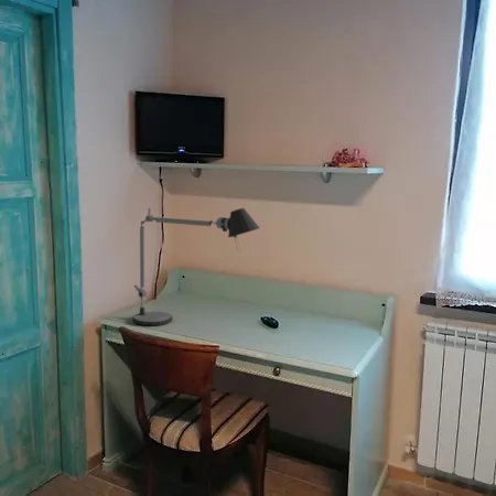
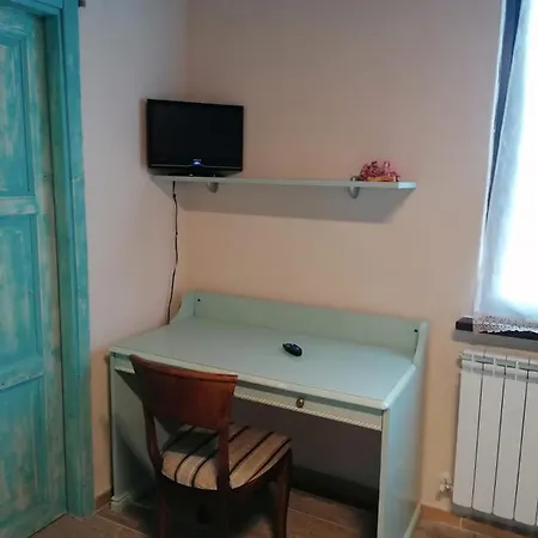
- desk lamp [132,207,261,326]
